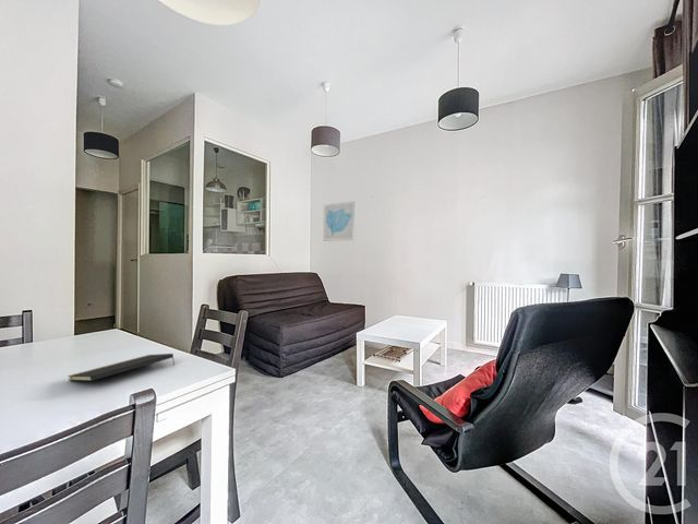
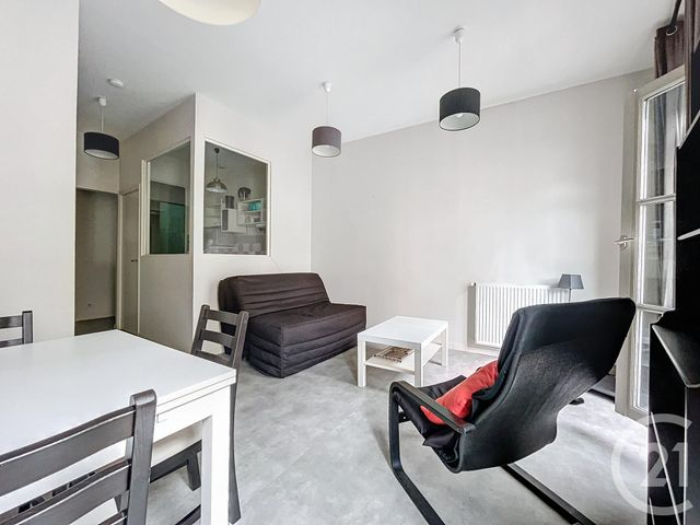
- wall art [322,201,356,242]
- notepad [67,353,176,382]
